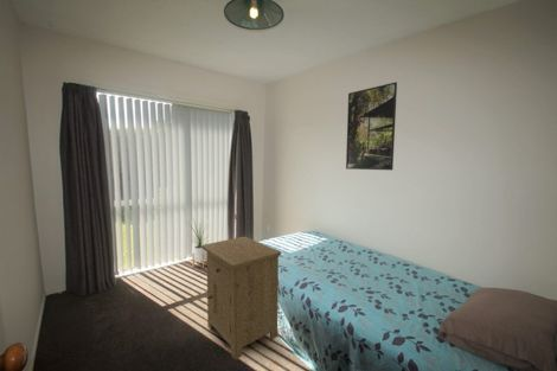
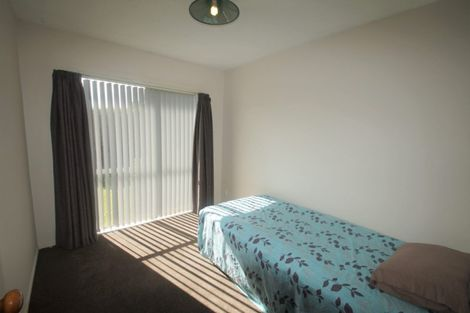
- house plant [185,215,216,269]
- nightstand [201,236,282,360]
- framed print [345,81,398,171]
